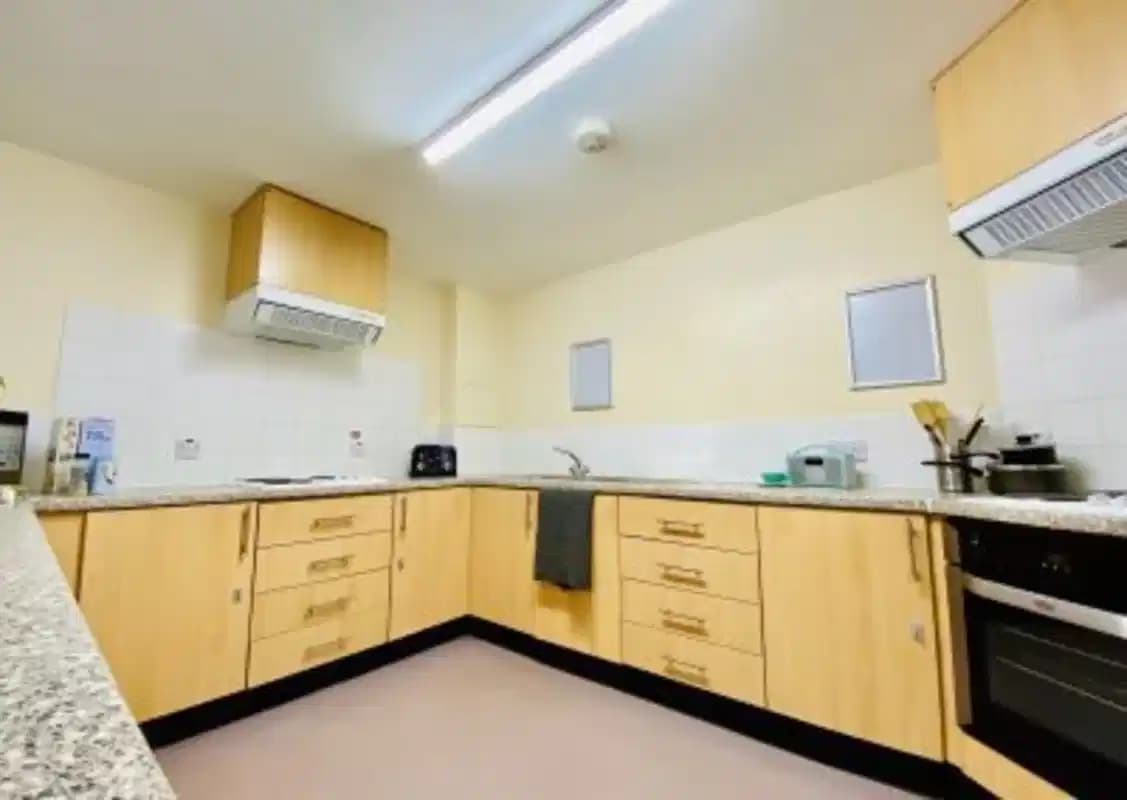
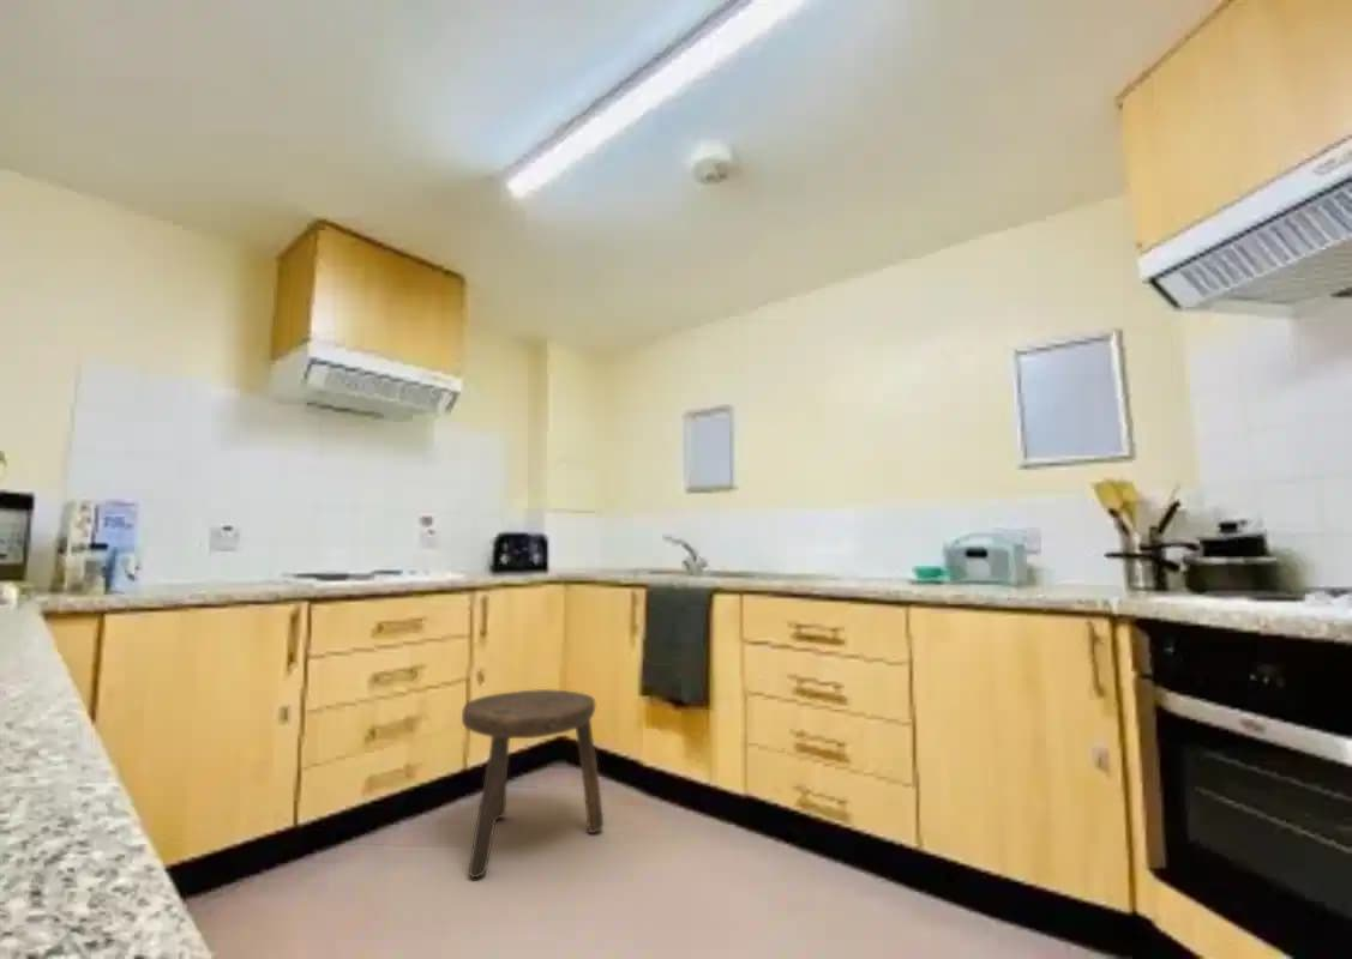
+ stool [461,688,605,879]
